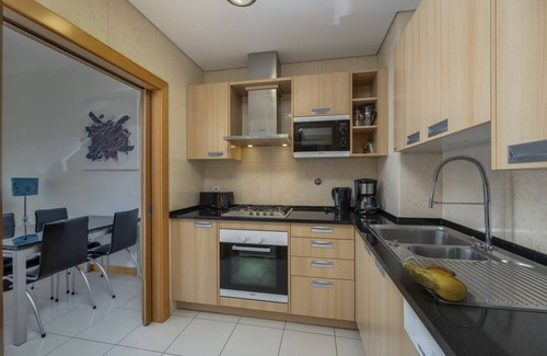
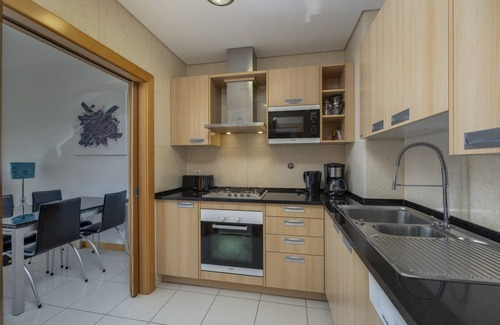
- banana bunch [401,262,468,302]
